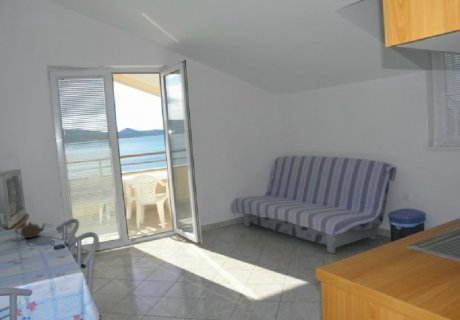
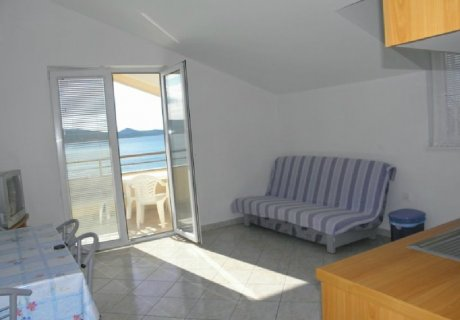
- teapot [14,221,47,239]
